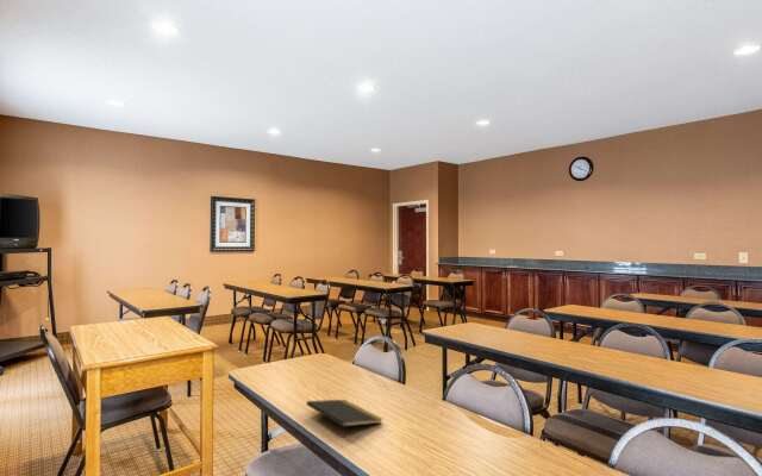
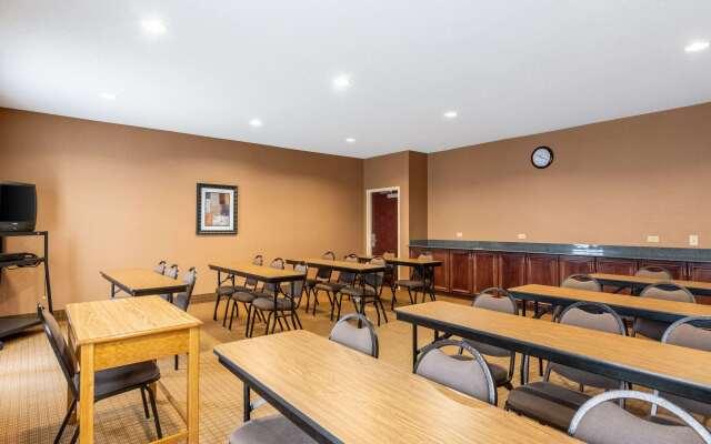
- notepad [305,399,383,439]
